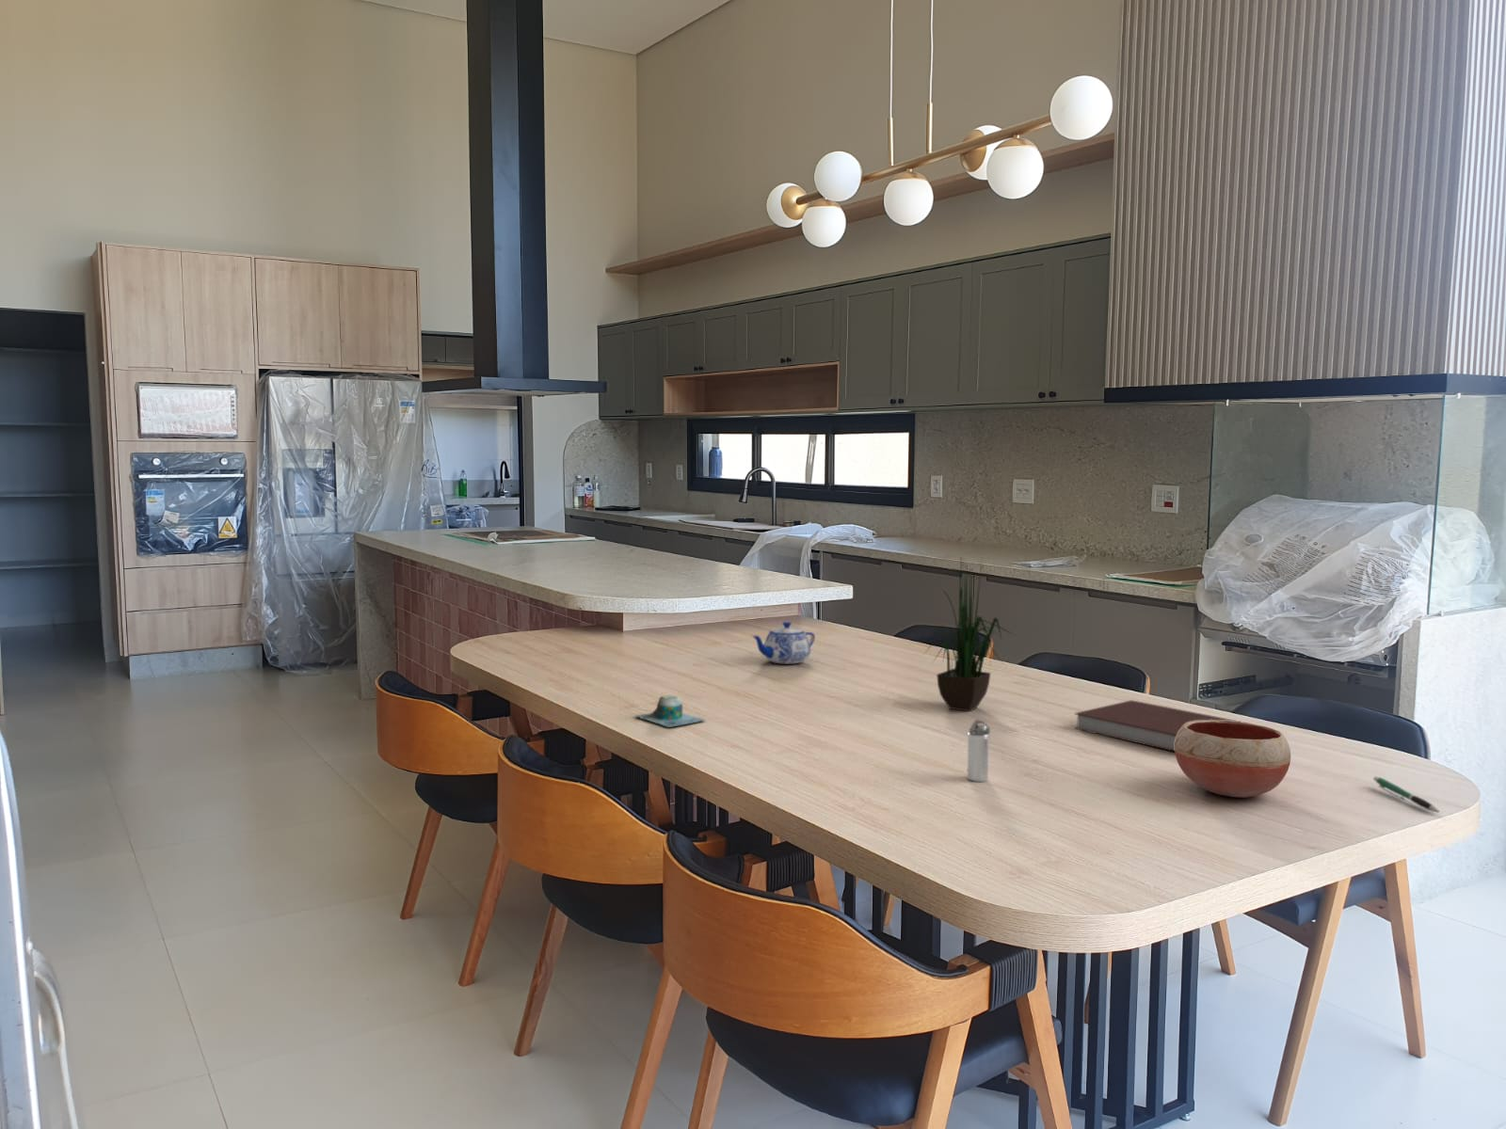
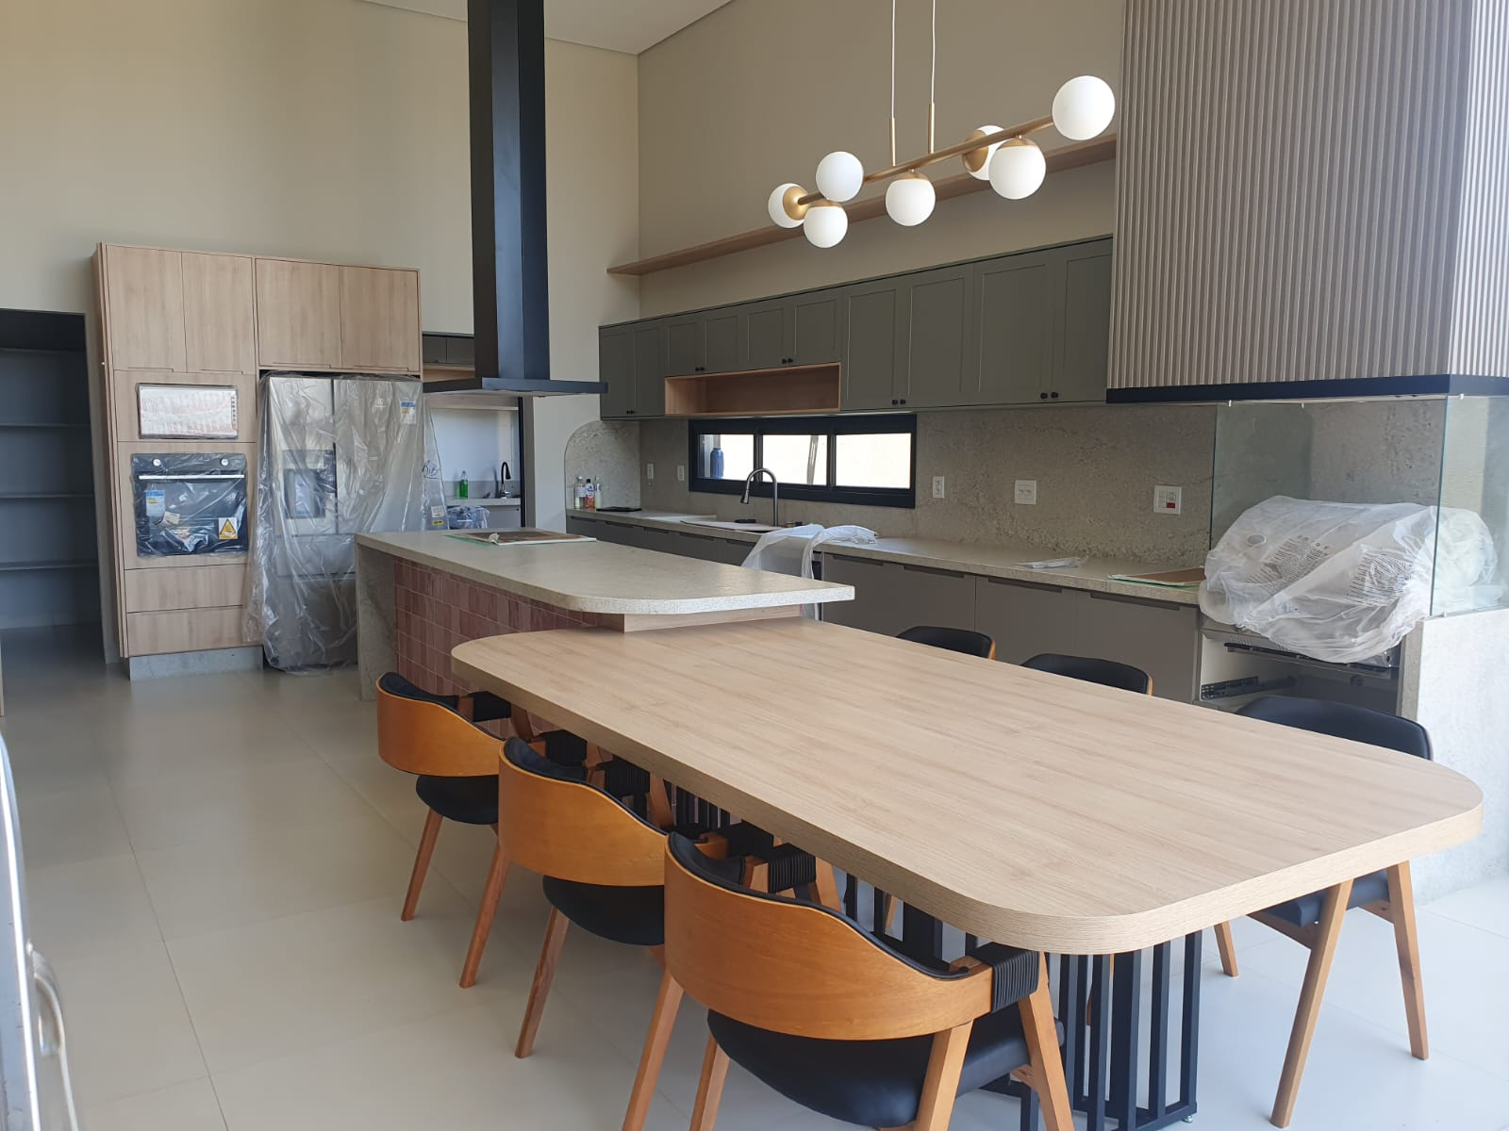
- teapot [751,621,816,664]
- shaker [965,717,991,783]
- potted plant [924,555,1016,713]
- mug [633,694,706,728]
- bowl [1174,720,1291,798]
- pen [1372,777,1440,814]
- notebook [1073,699,1245,753]
